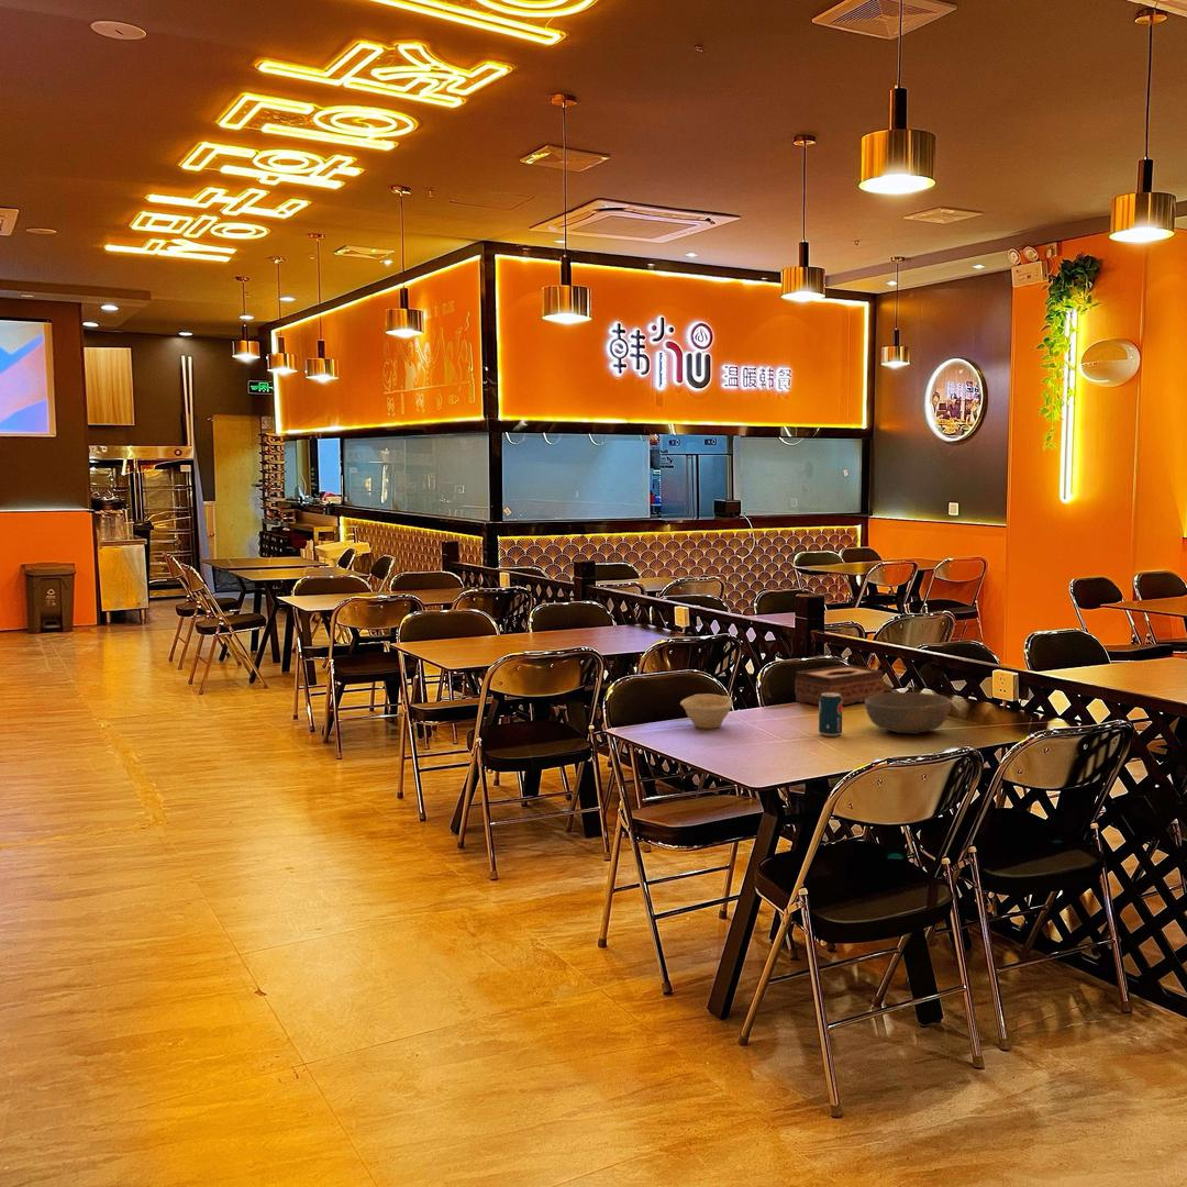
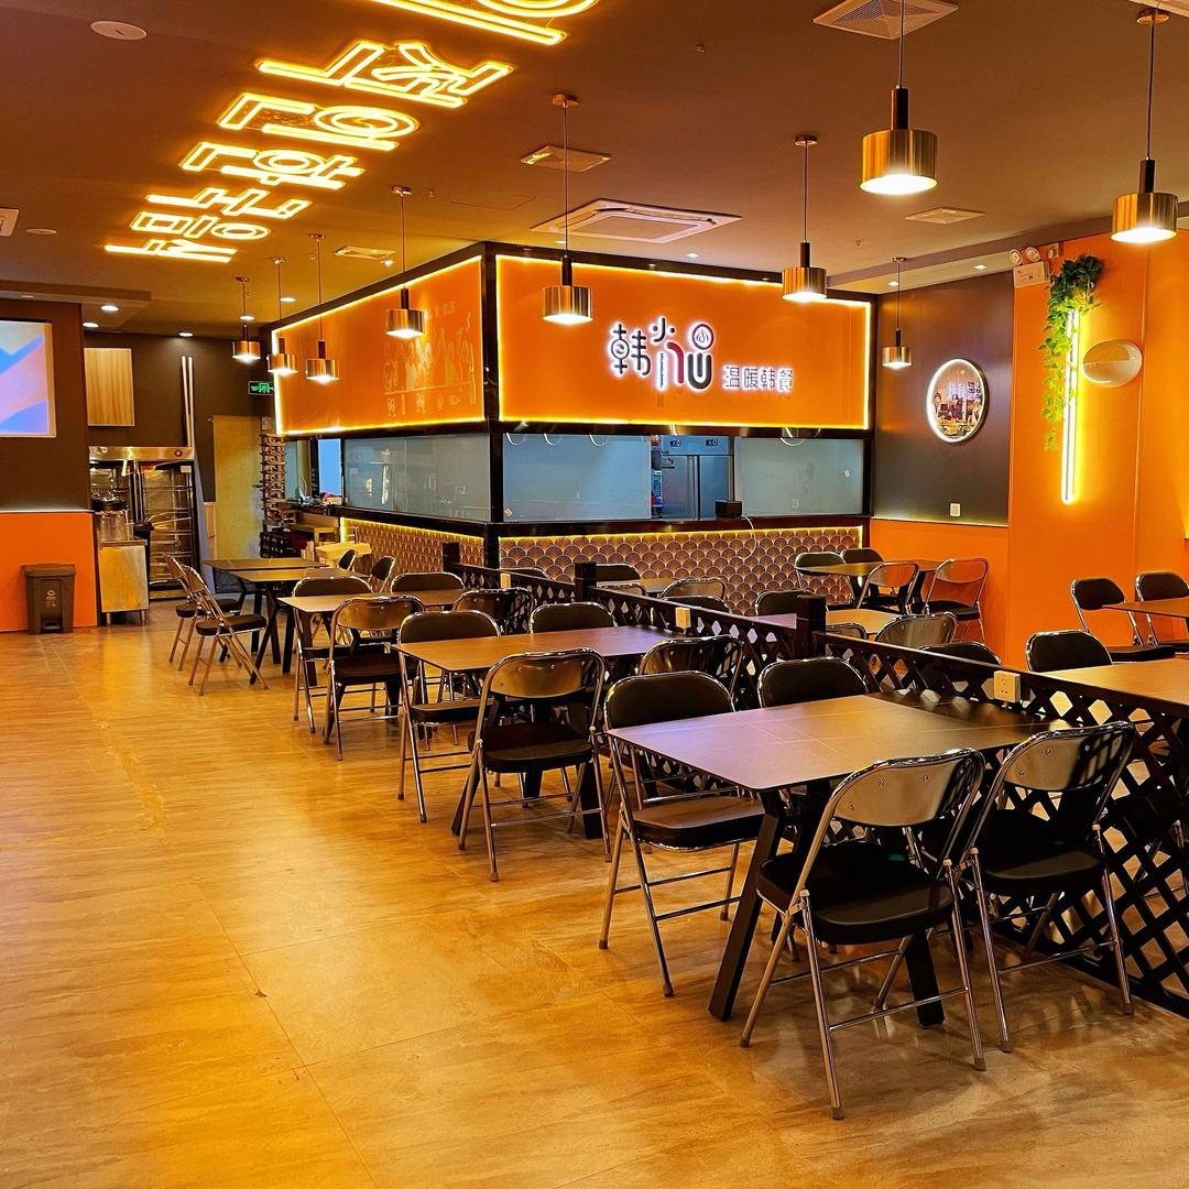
- beverage can [818,692,843,737]
- bowl [864,691,952,735]
- tissue box [794,664,885,706]
- bowl [679,692,733,730]
